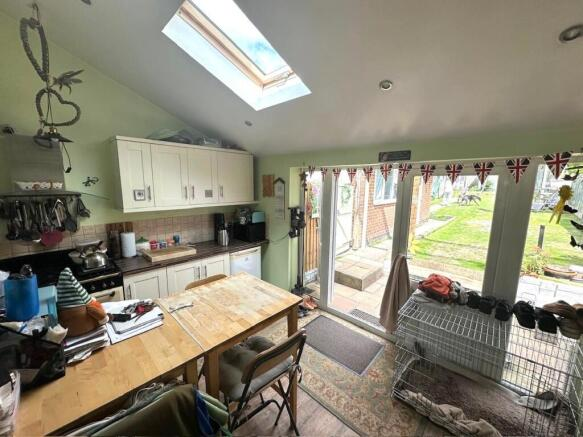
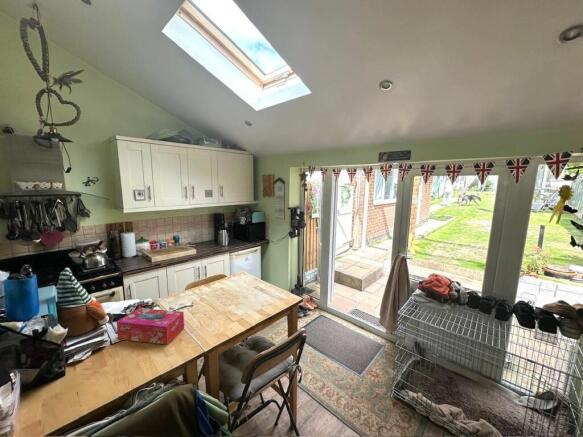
+ tissue box [116,307,185,345]
